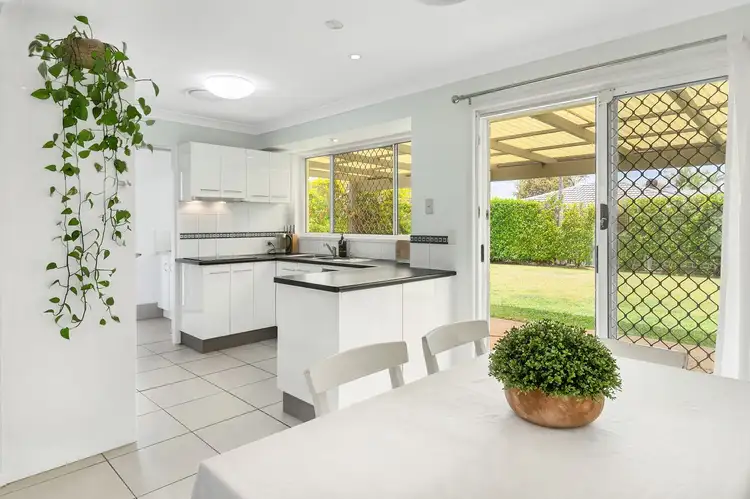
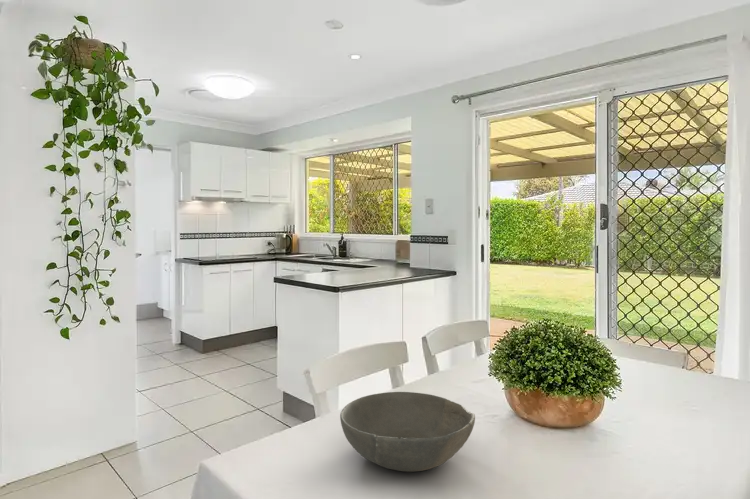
+ bowl [339,391,476,473]
